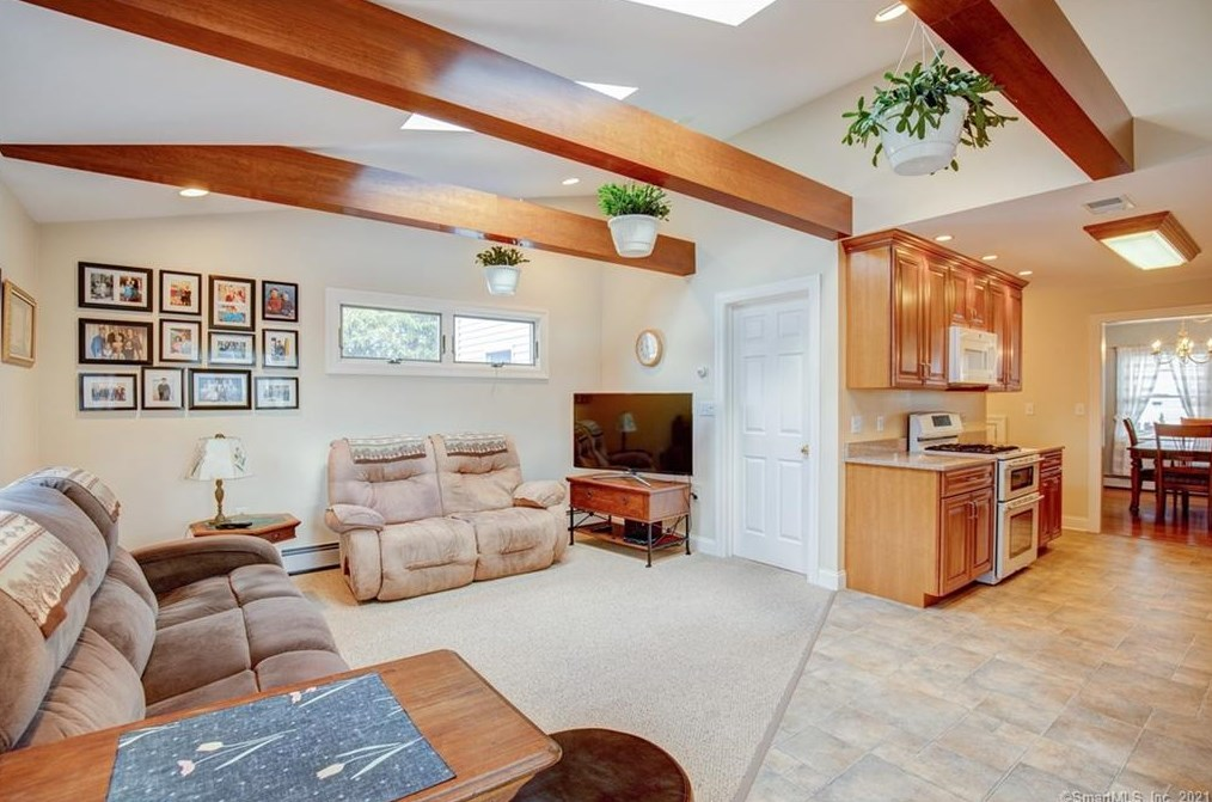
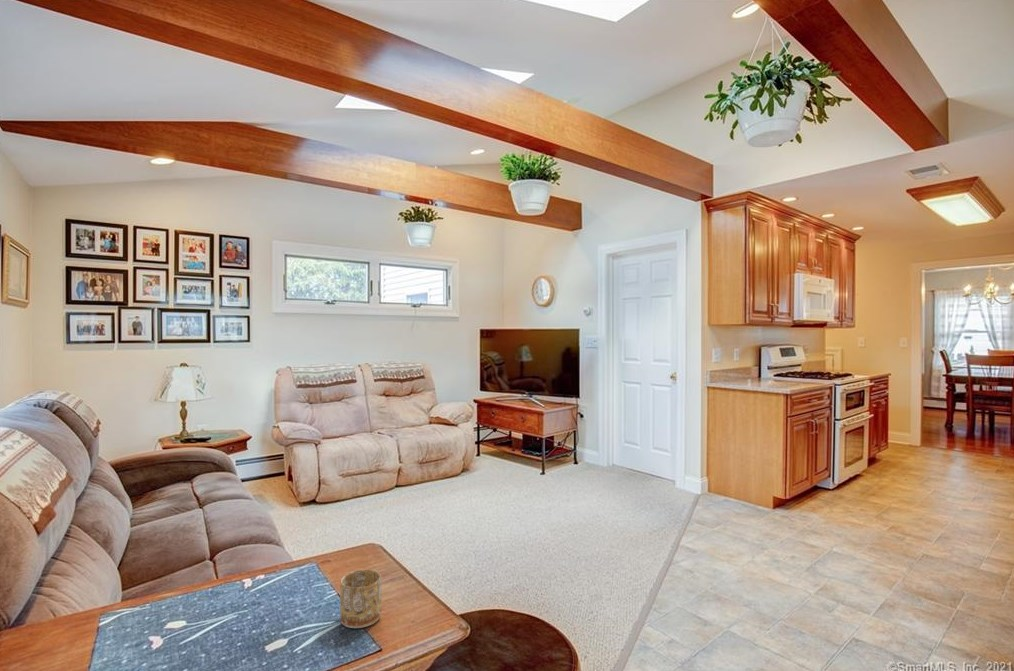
+ mug [339,569,382,629]
